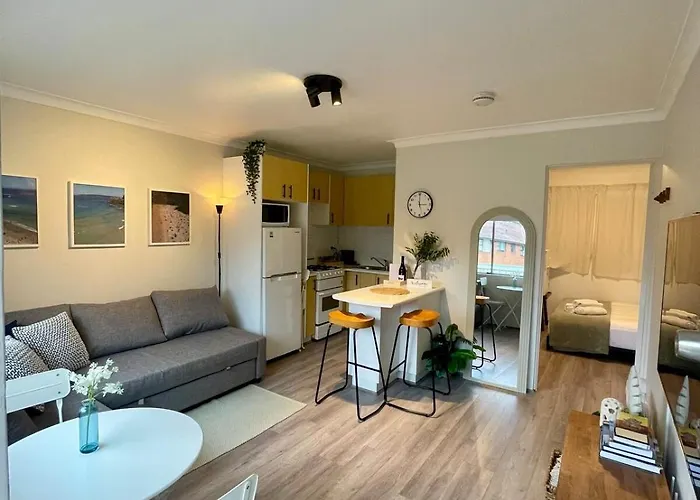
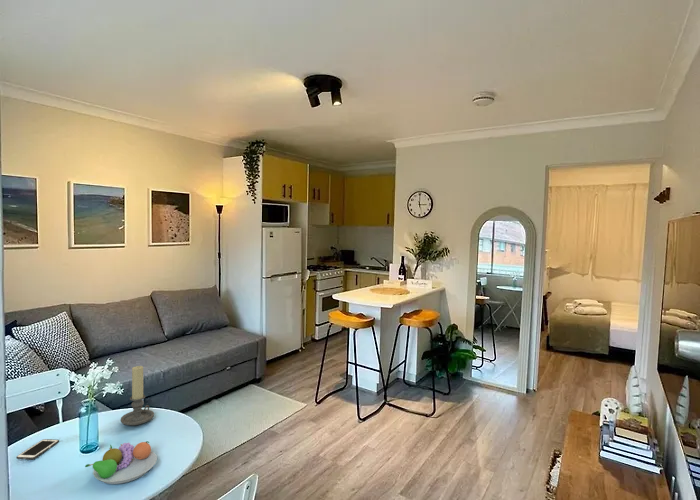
+ fruit bowl [84,440,158,485]
+ cell phone [15,438,60,460]
+ candle holder [120,365,155,426]
